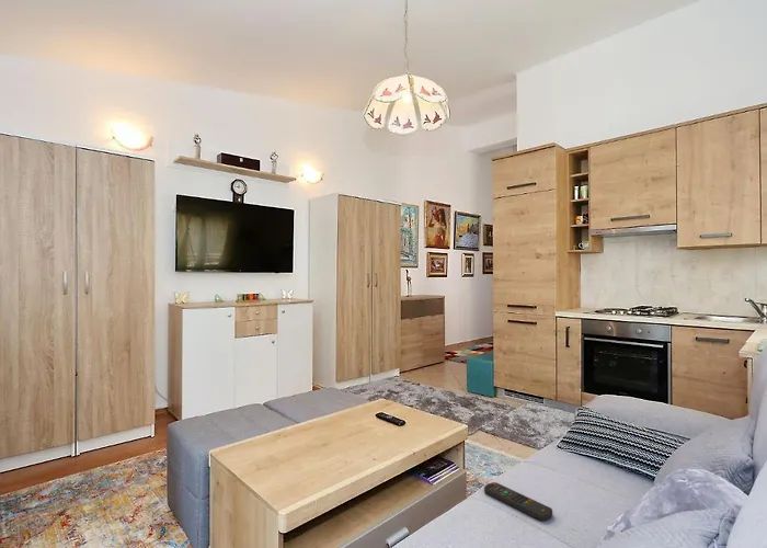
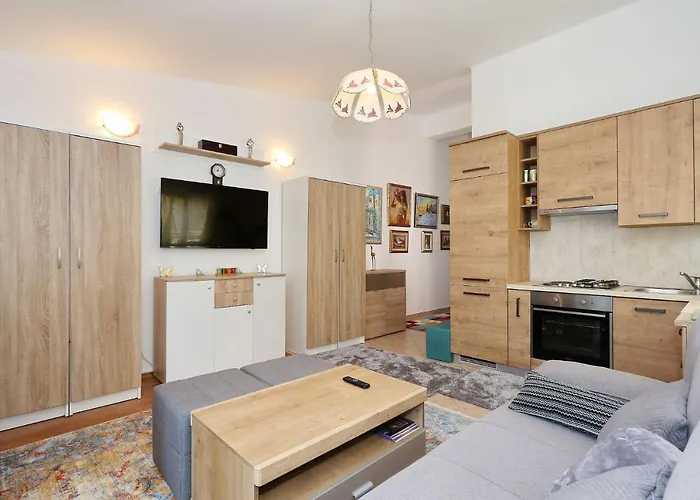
- remote control [483,481,553,522]
